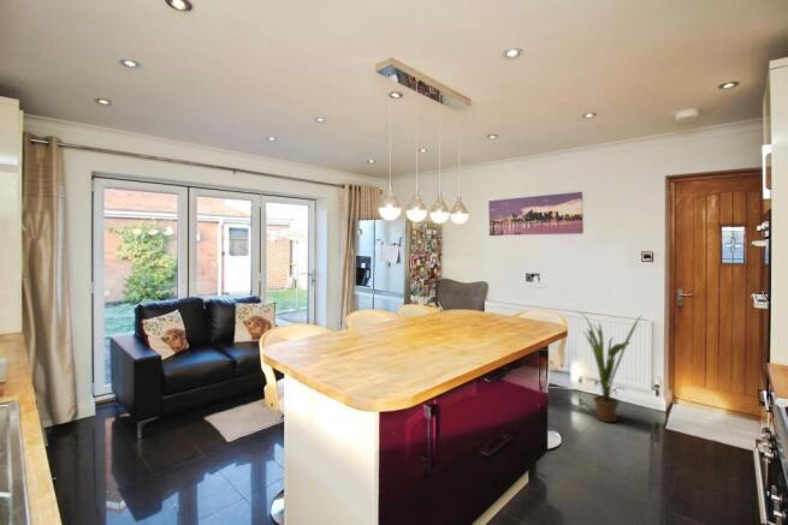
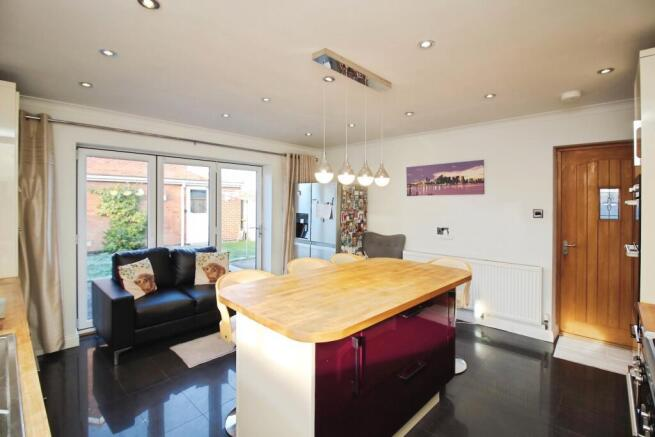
- house plant [573,309,642,423]
